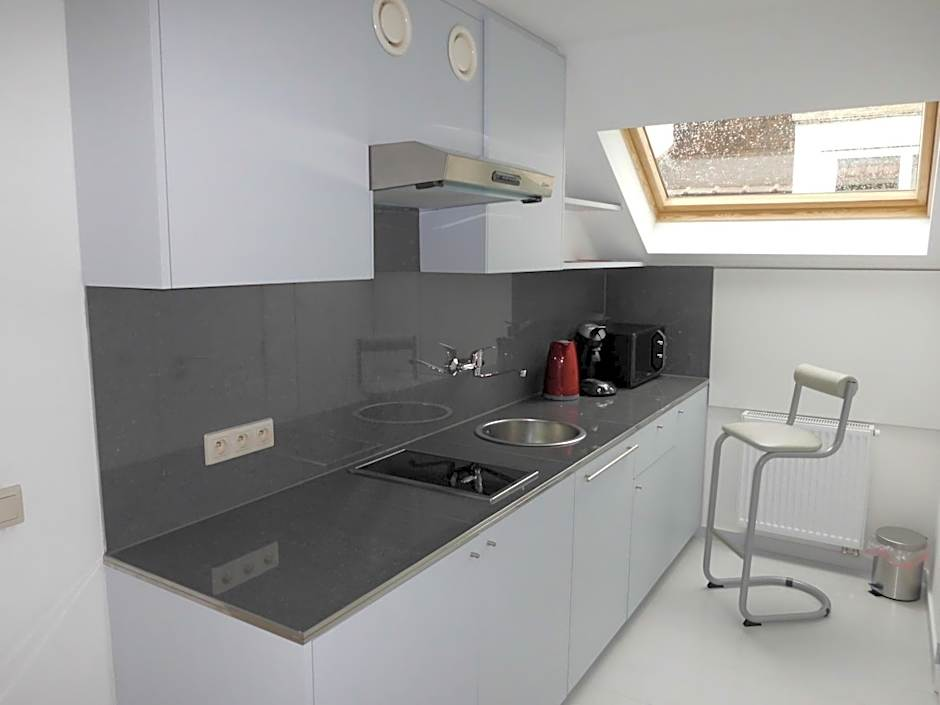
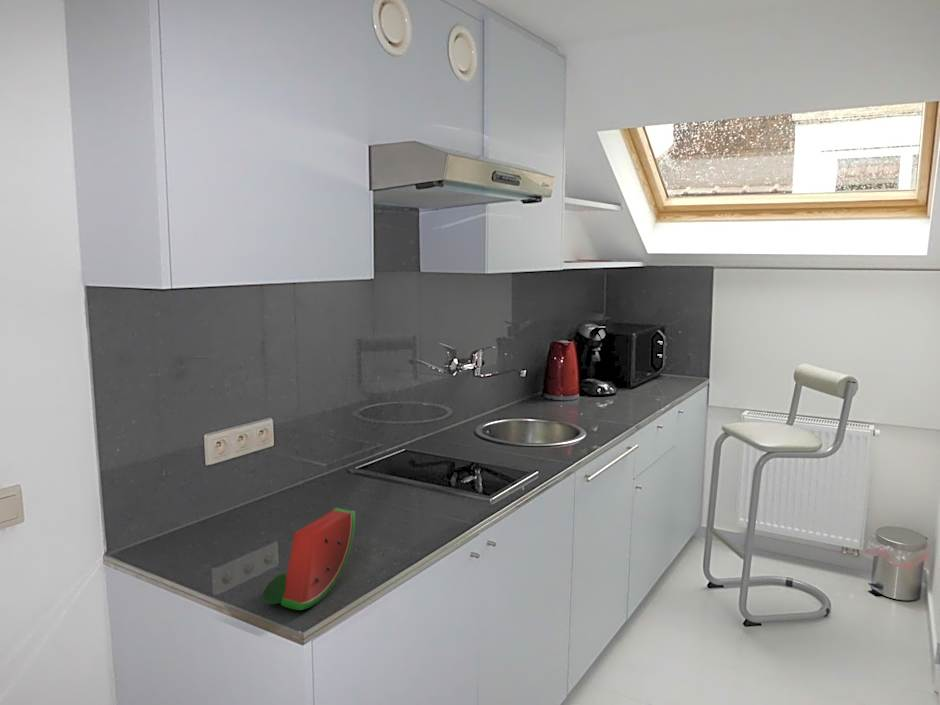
+ watermelon [261,507,356,611]
